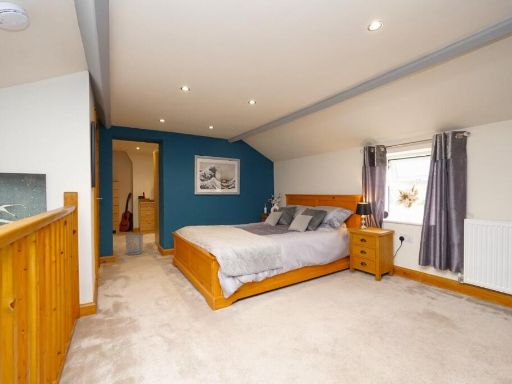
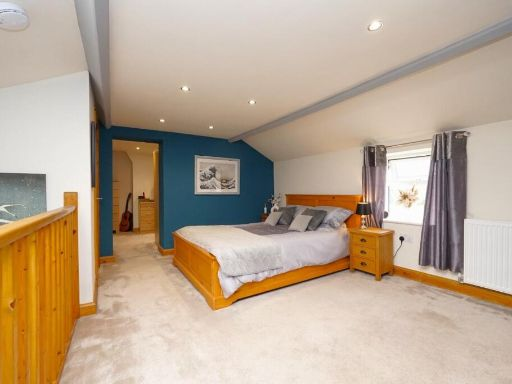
- waste bin [125,233,144,256]
